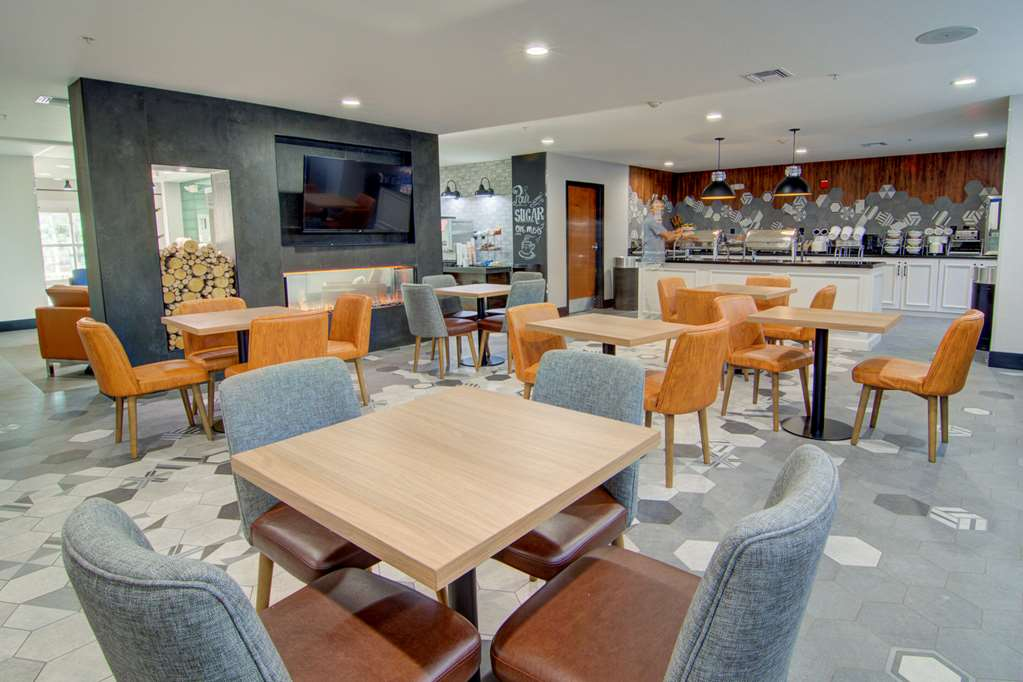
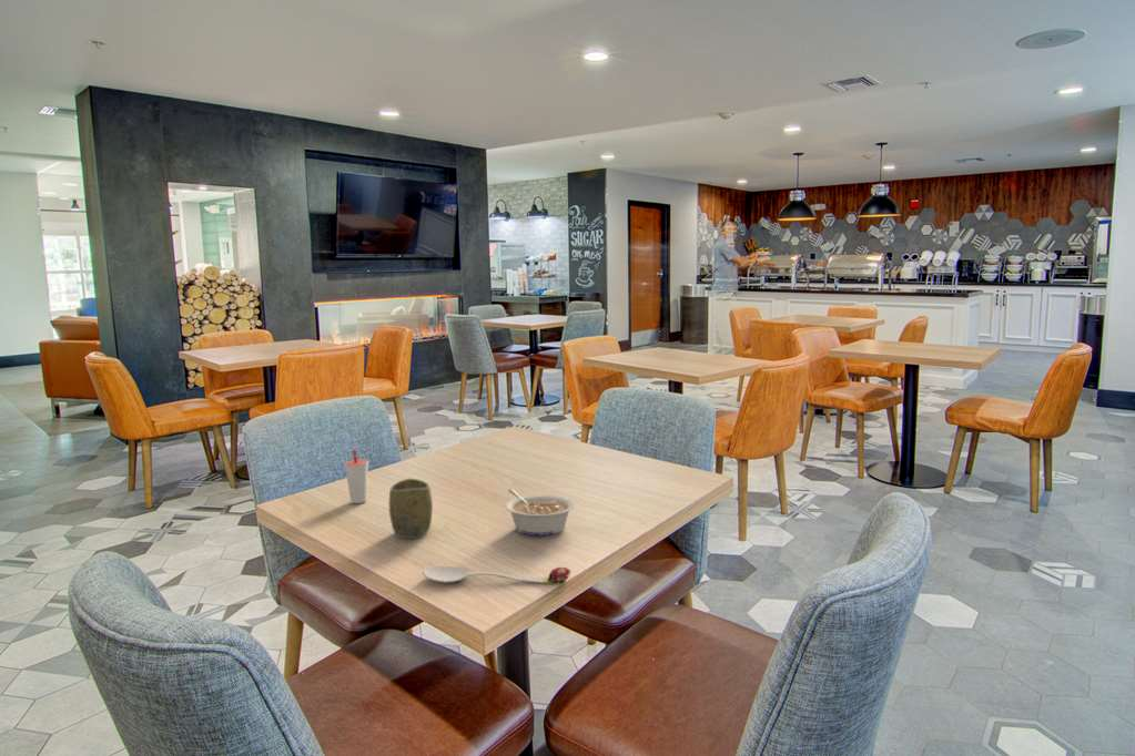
+ cup [388,478,434,540]
+ legume [504,488,576,537]
+ cup [343,448,371,504]
+ spoon [422,564,571,586]
